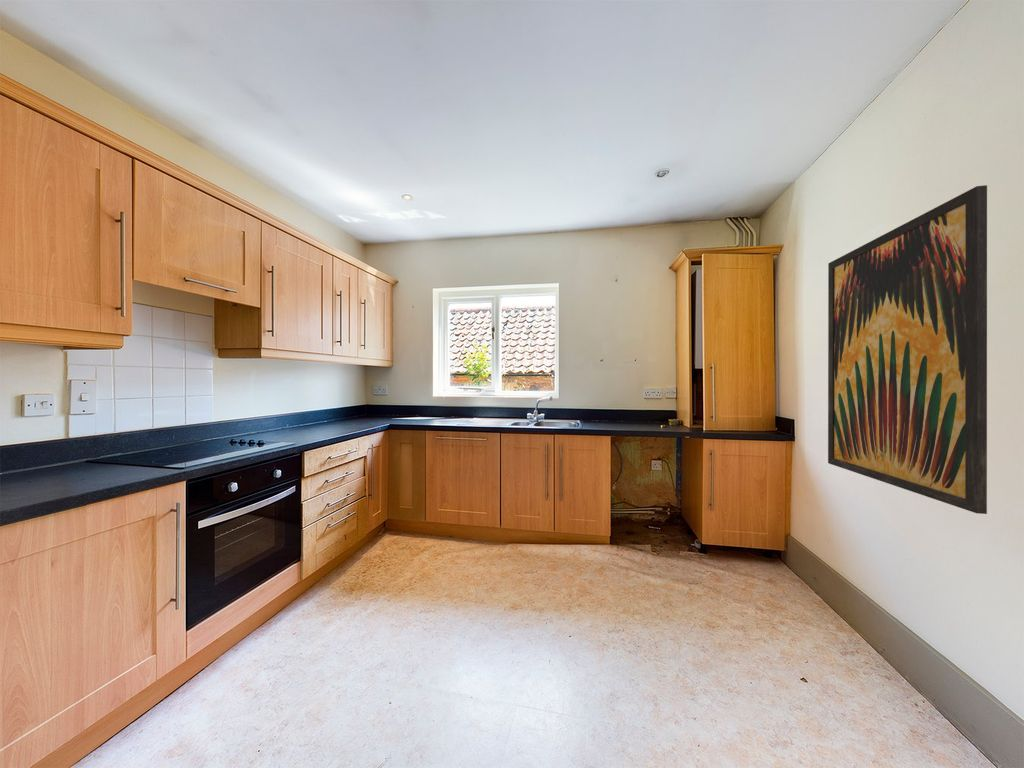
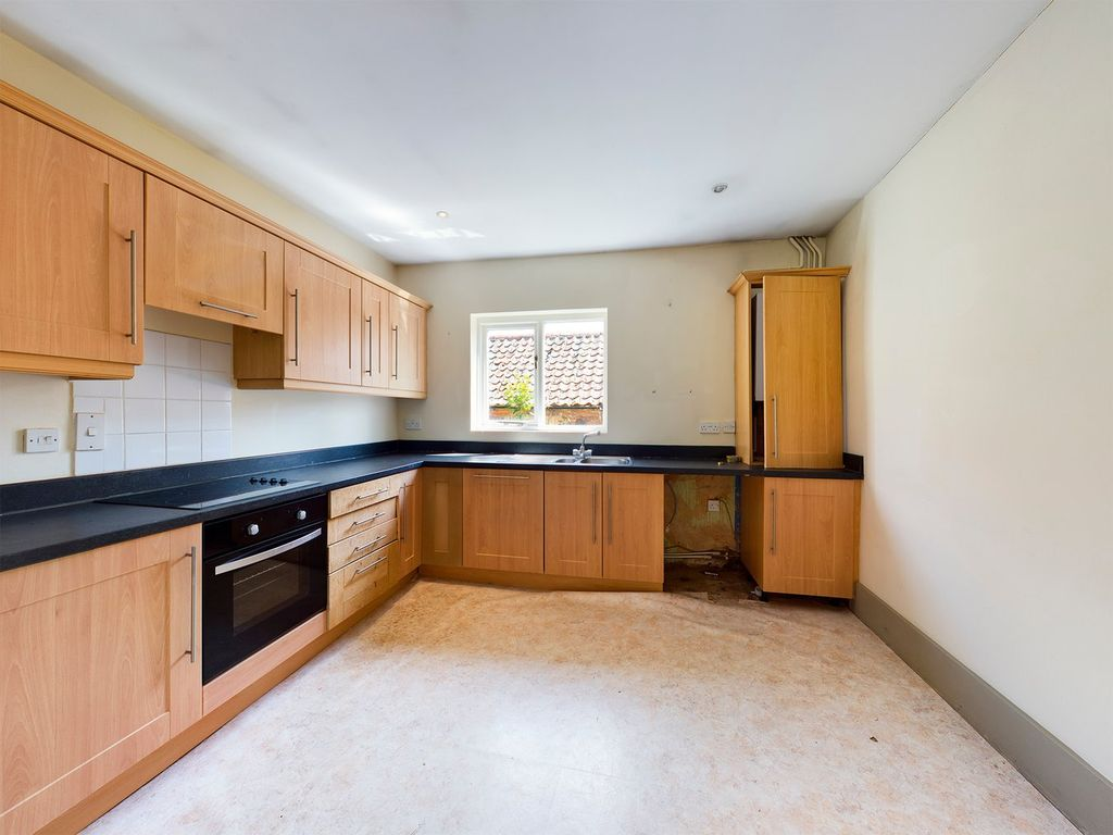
- wall art [827,184,988,515]
